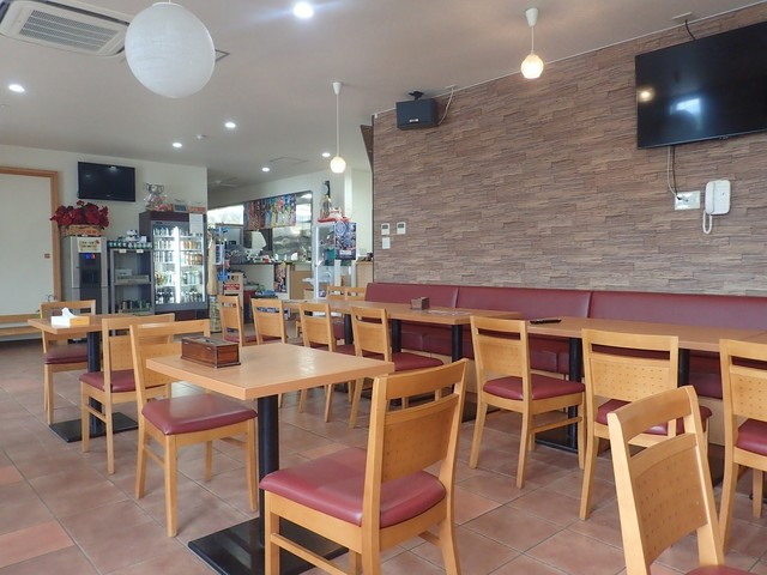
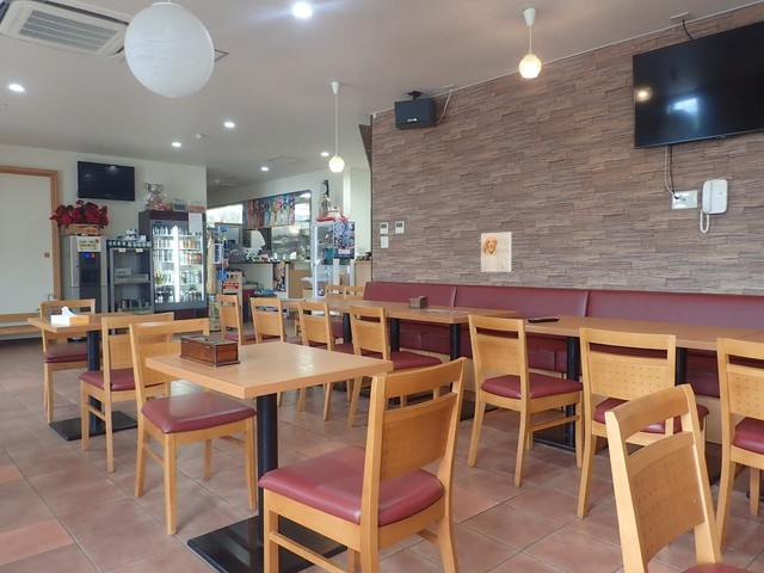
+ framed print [480,230,512,273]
